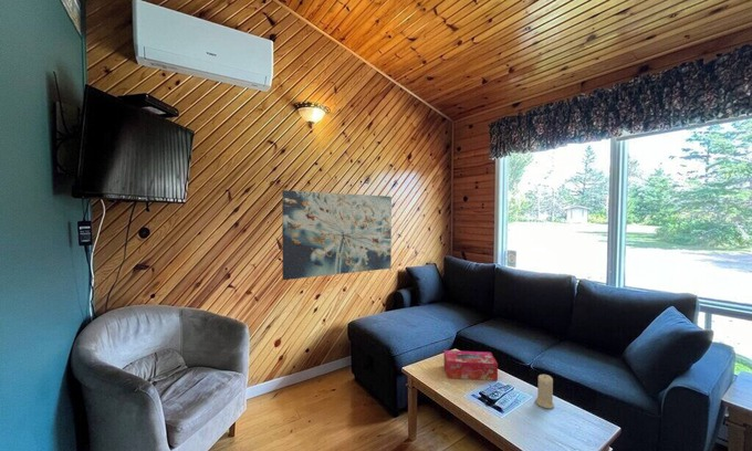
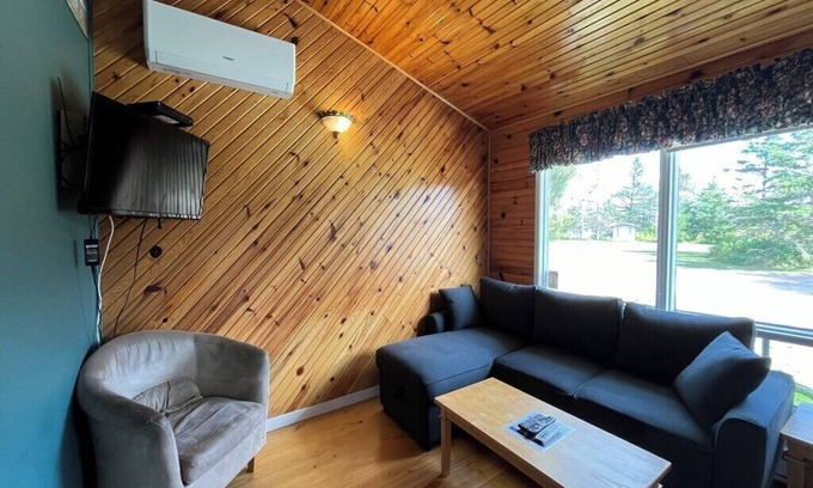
- candle [534,374,555,410]
- tissue box [442,349,499,381]
- wall art [281,189,393,281]
